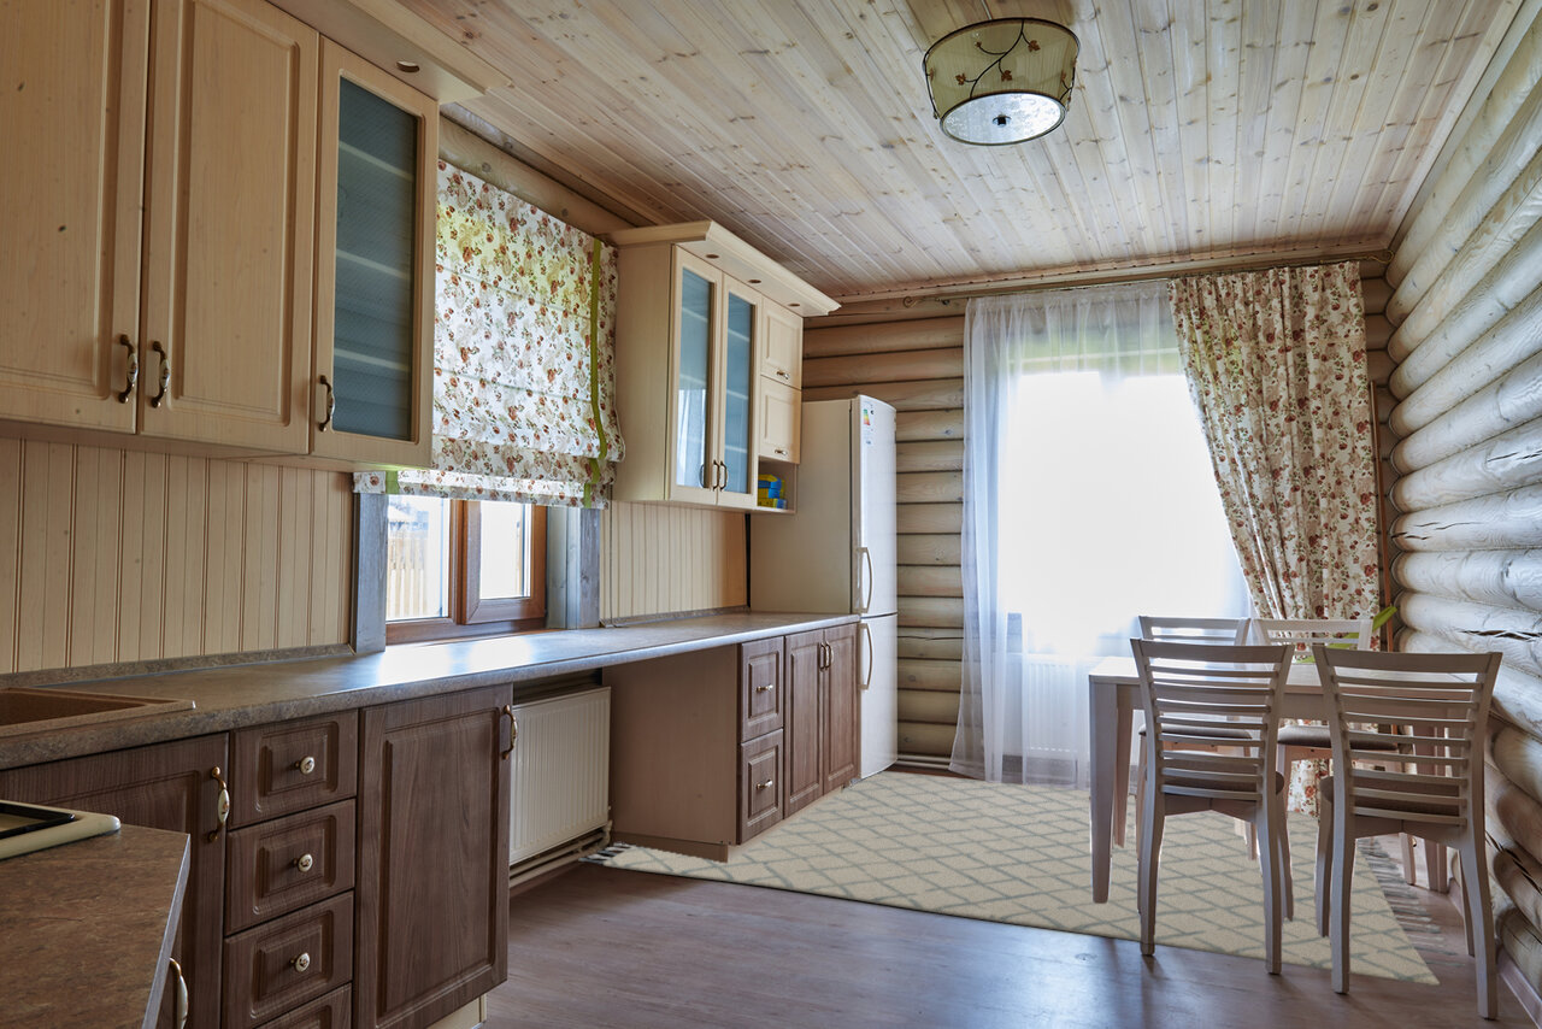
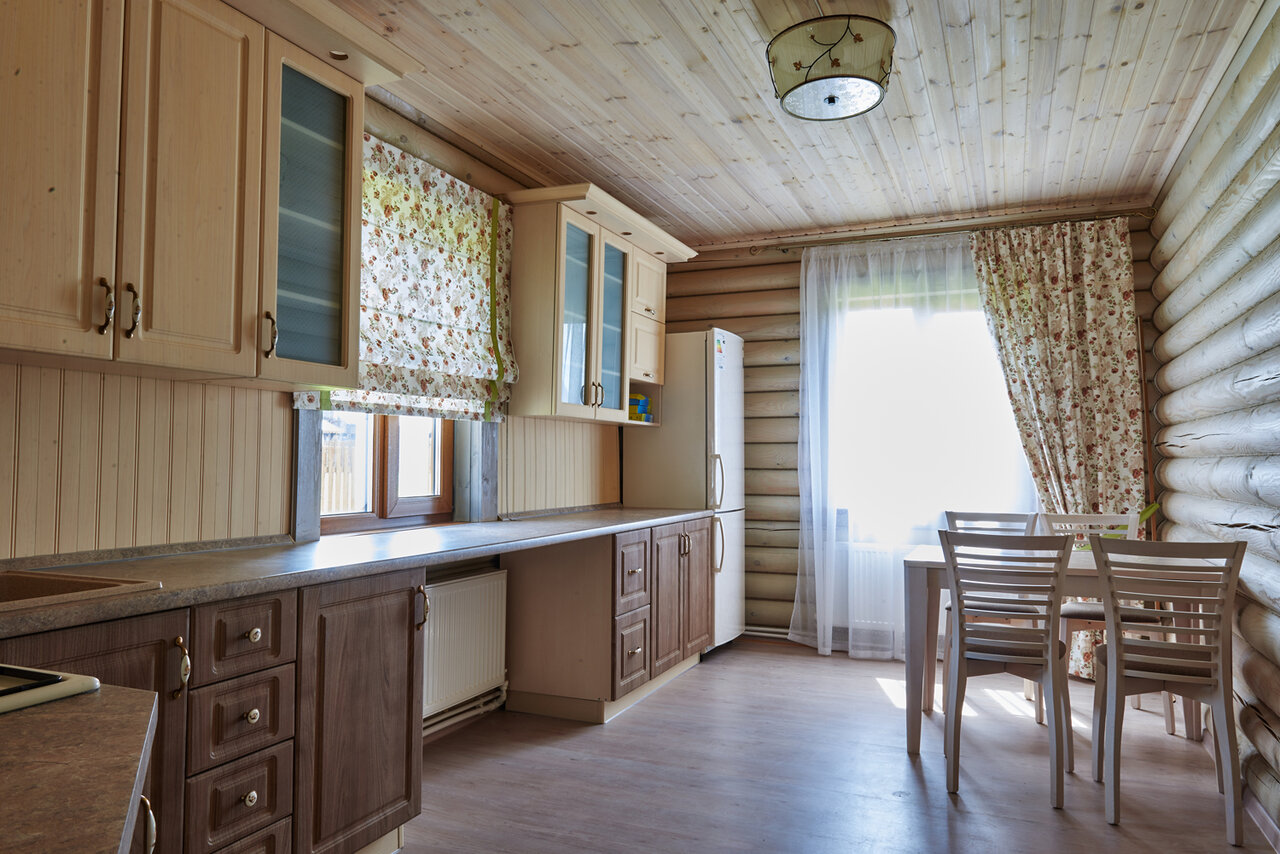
- rug [577,770,1466,987]
